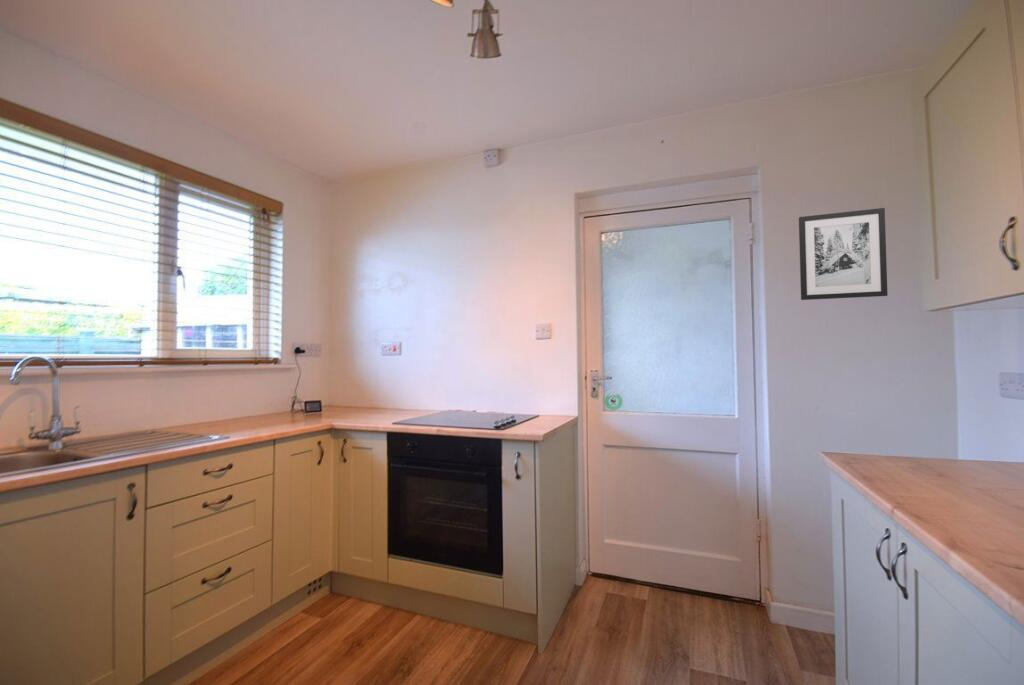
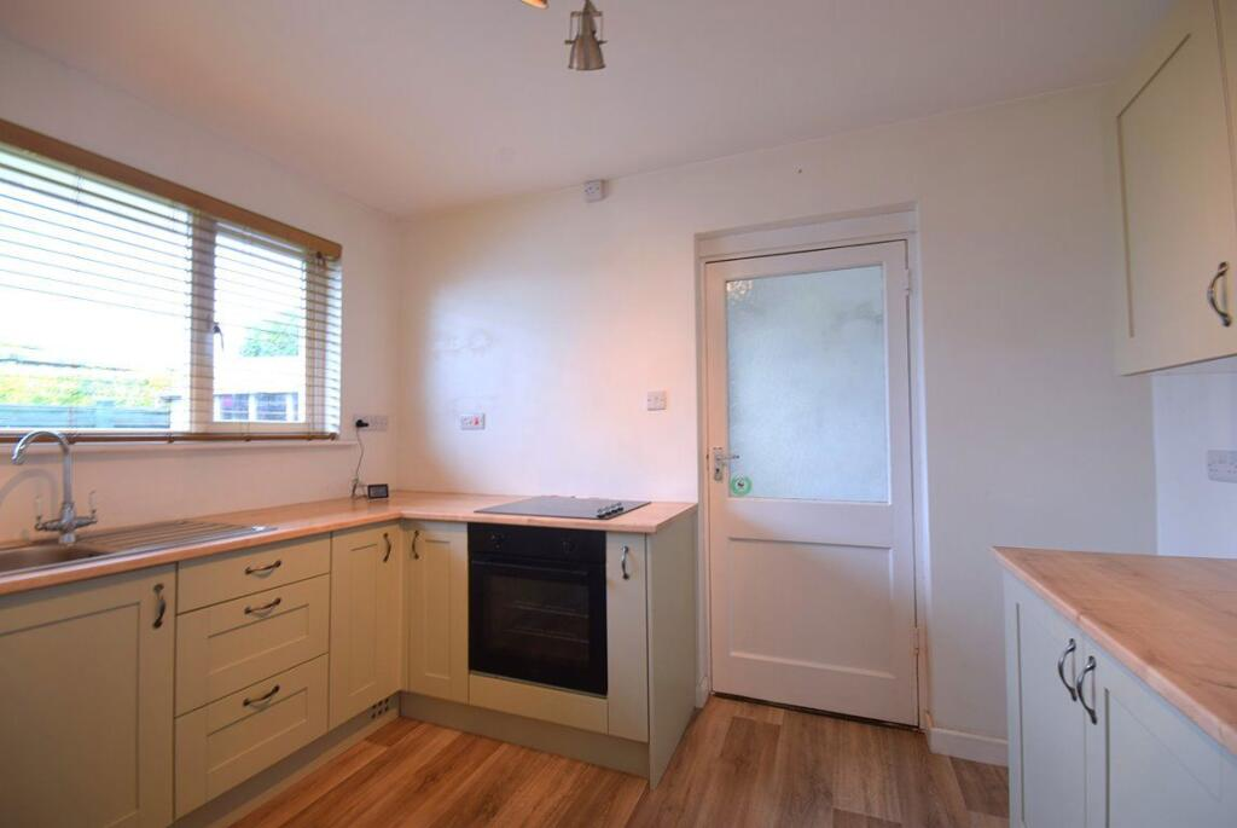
- wall art [798,207,888,301]
